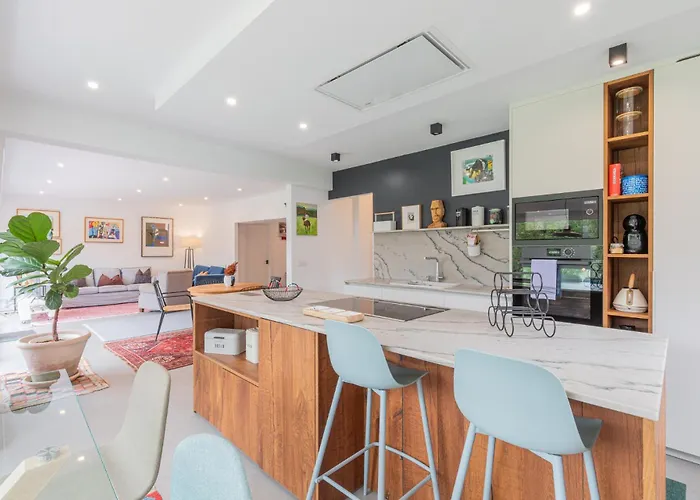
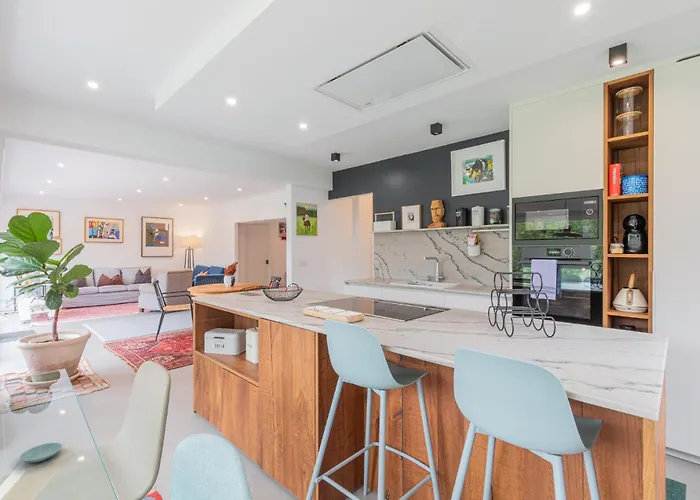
+ saucer [19,442,63,464]
